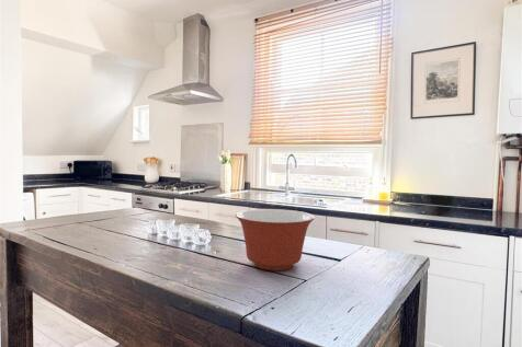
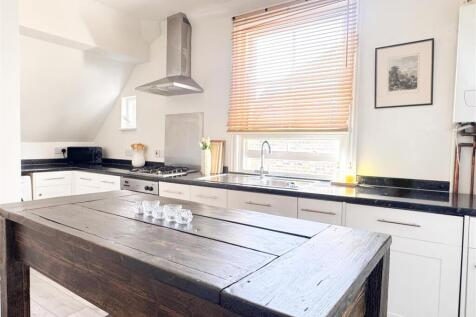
- mixing bowl [235,208,316,271]
